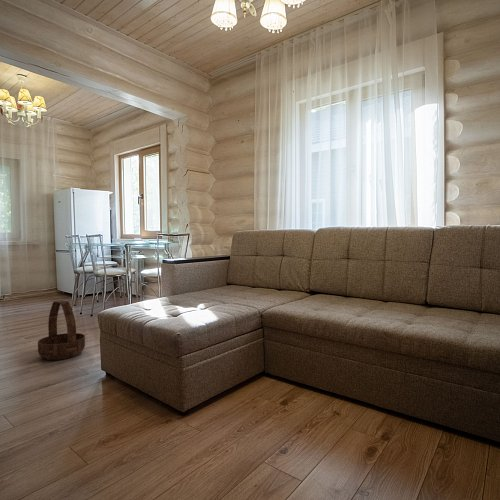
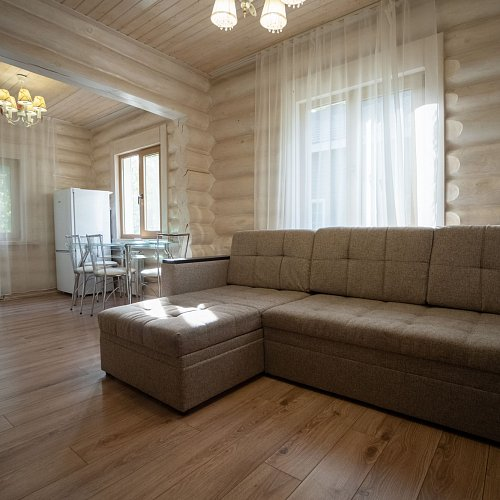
- basket [37,299,86,361]
